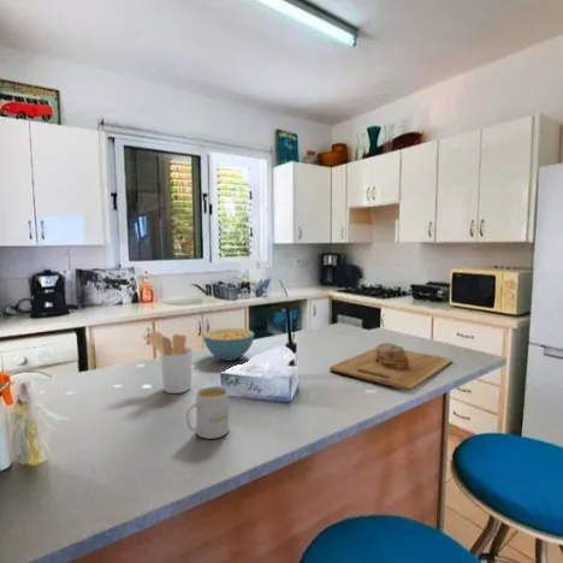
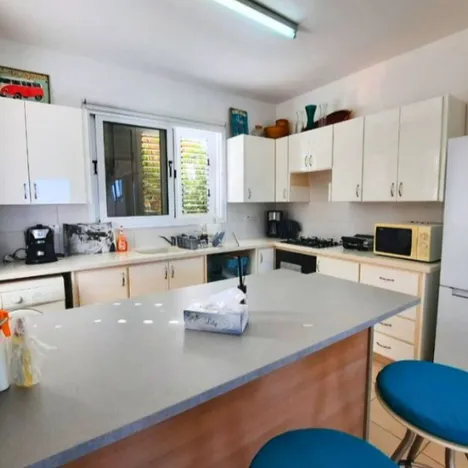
- cereal bowl [202,327,255,362]
- mug [184,385,230,440]
- cutting board [328,342,454,391]
- utensil holder [143,331,194,395]
